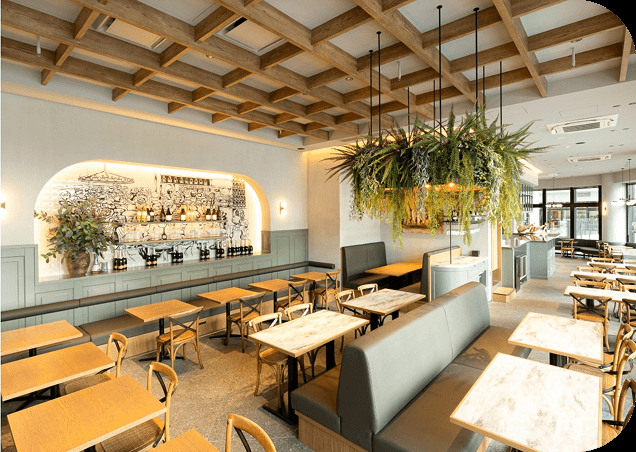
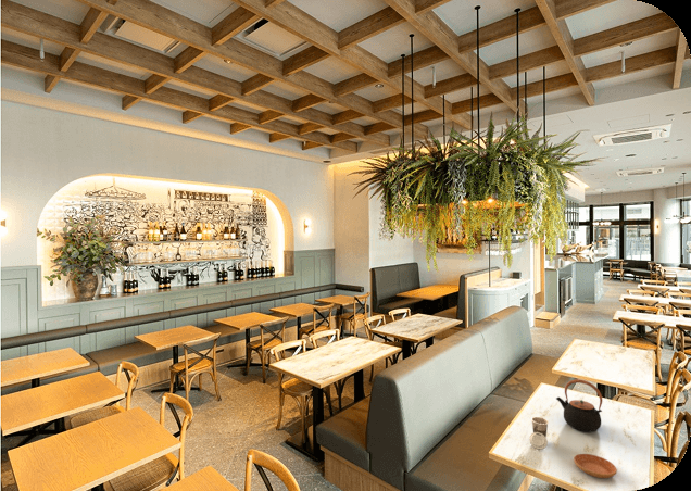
+ cup [528,416,550,451]
+ teapot [555,378,603,433]
+ saucer [573,453,618,479]
